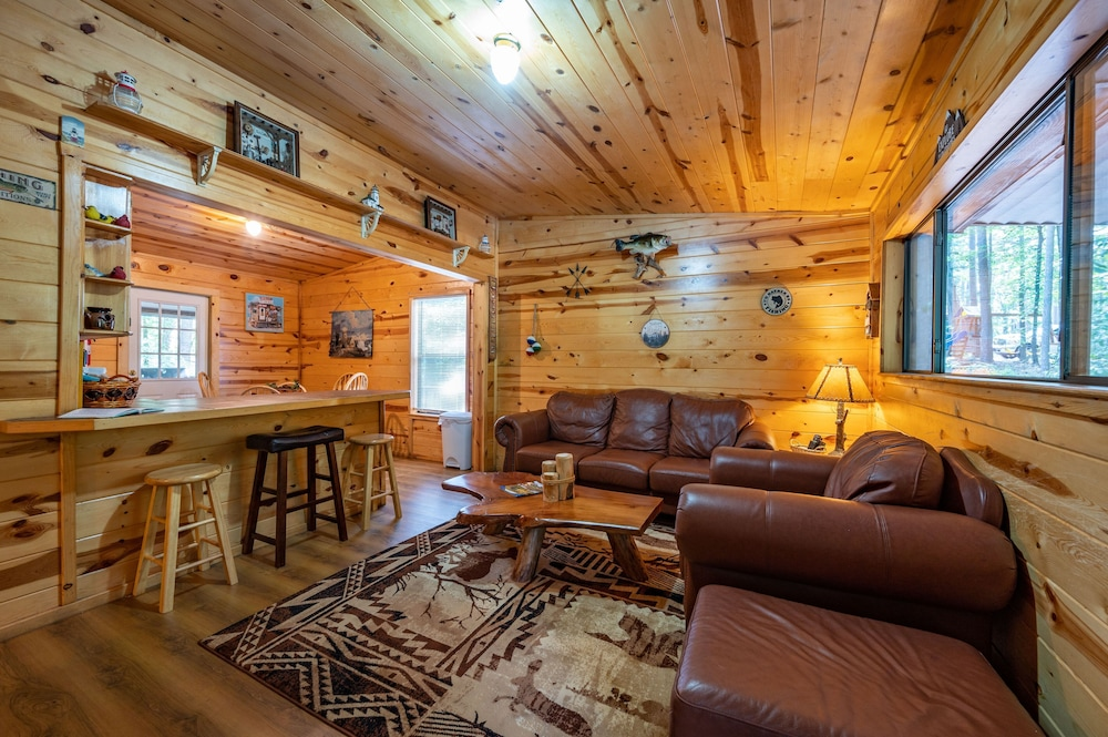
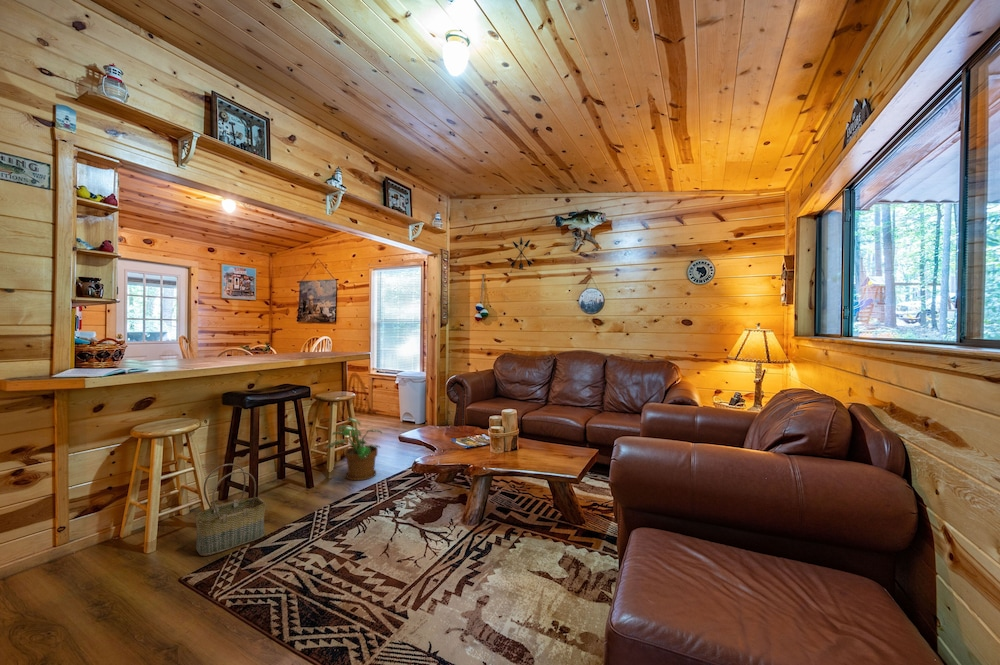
+ potted plant [324,417,383,482]
+ basket [194,463,267,557]
